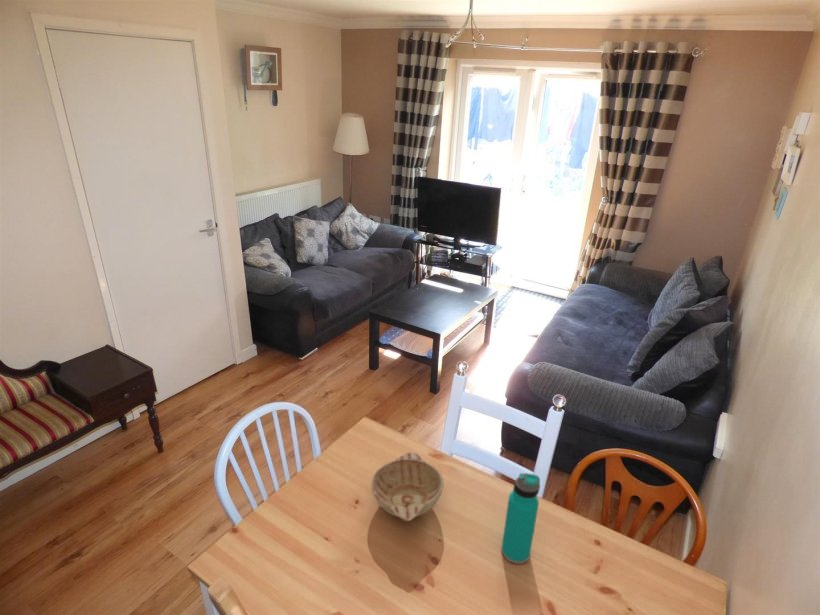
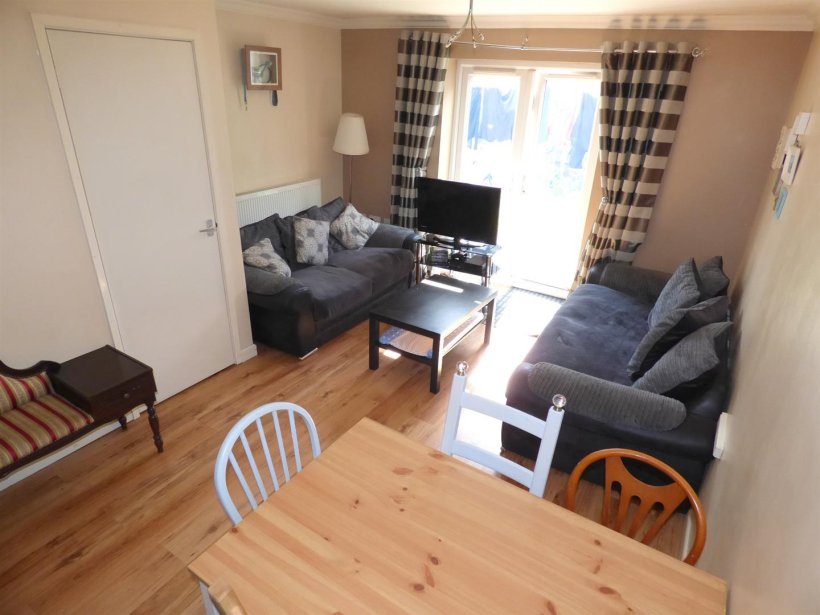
- water bottle [500,472,541,565]
- decorative bowl [370,452,445,522]
